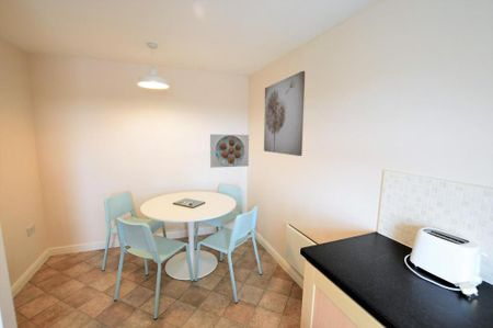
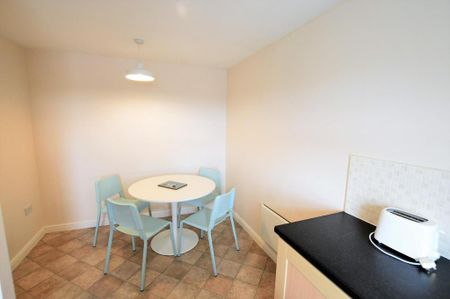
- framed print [209,133,250,169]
- wall art [263,70,306,157]
